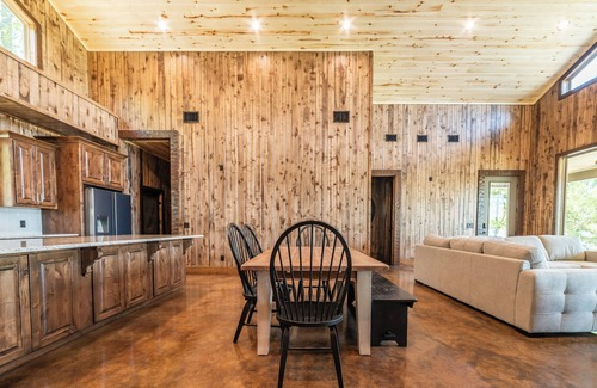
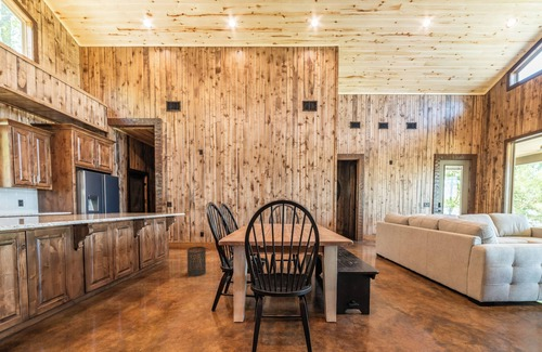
+ trash can [186,246,207,277]
